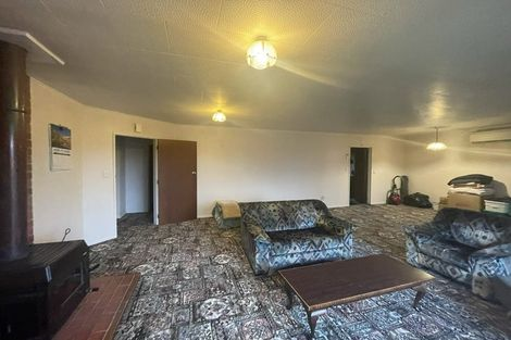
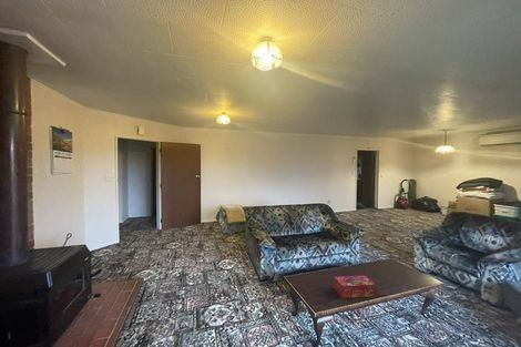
+ tissue box [333,275,377,299]
